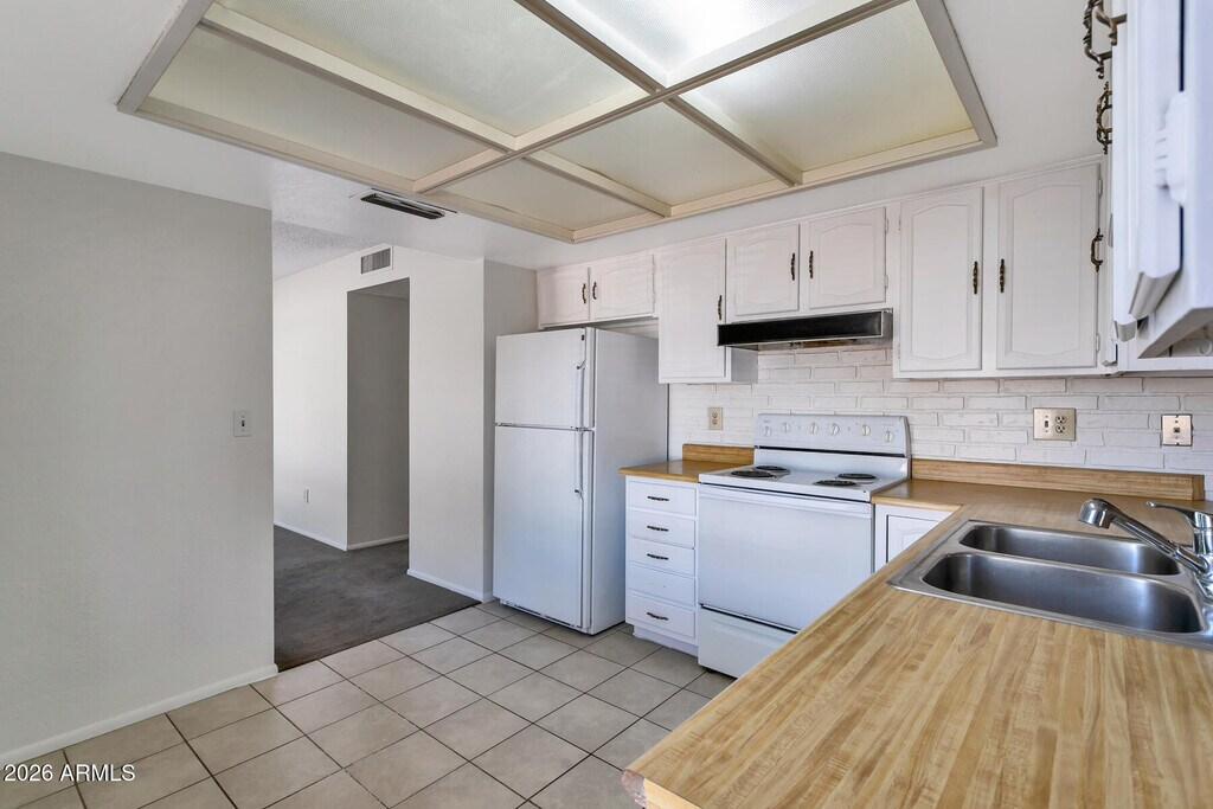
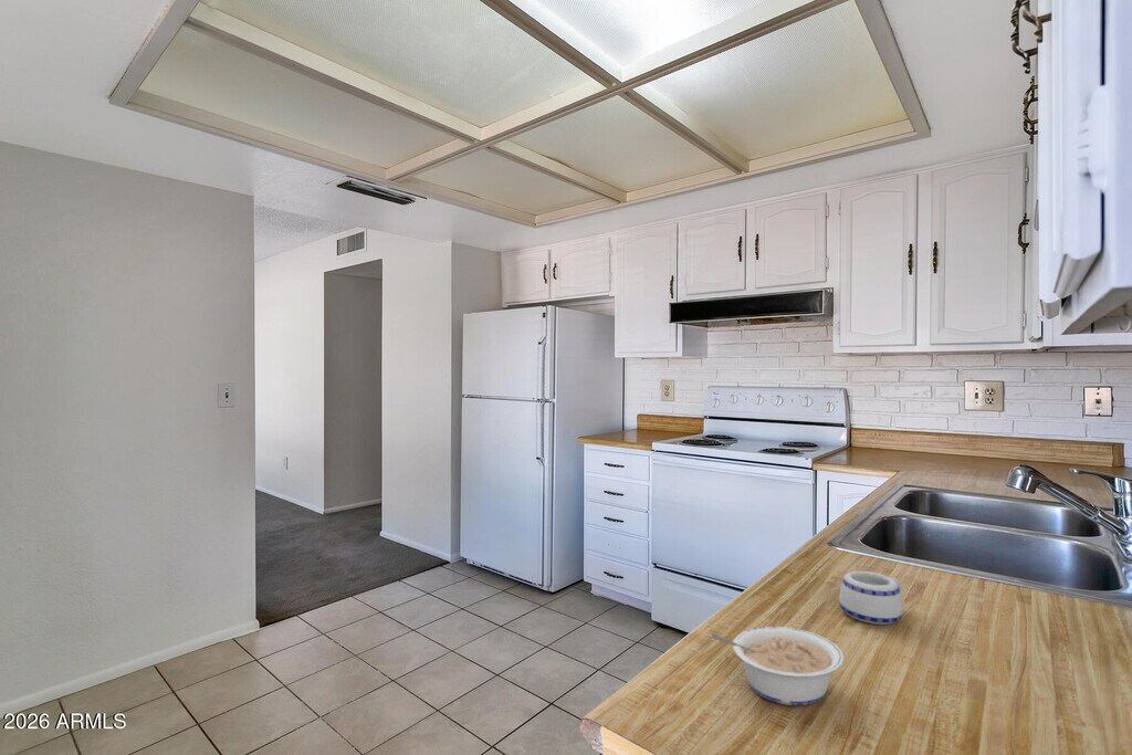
+ mug [838,570,903,626]
+ legume [710,626,845,706]
